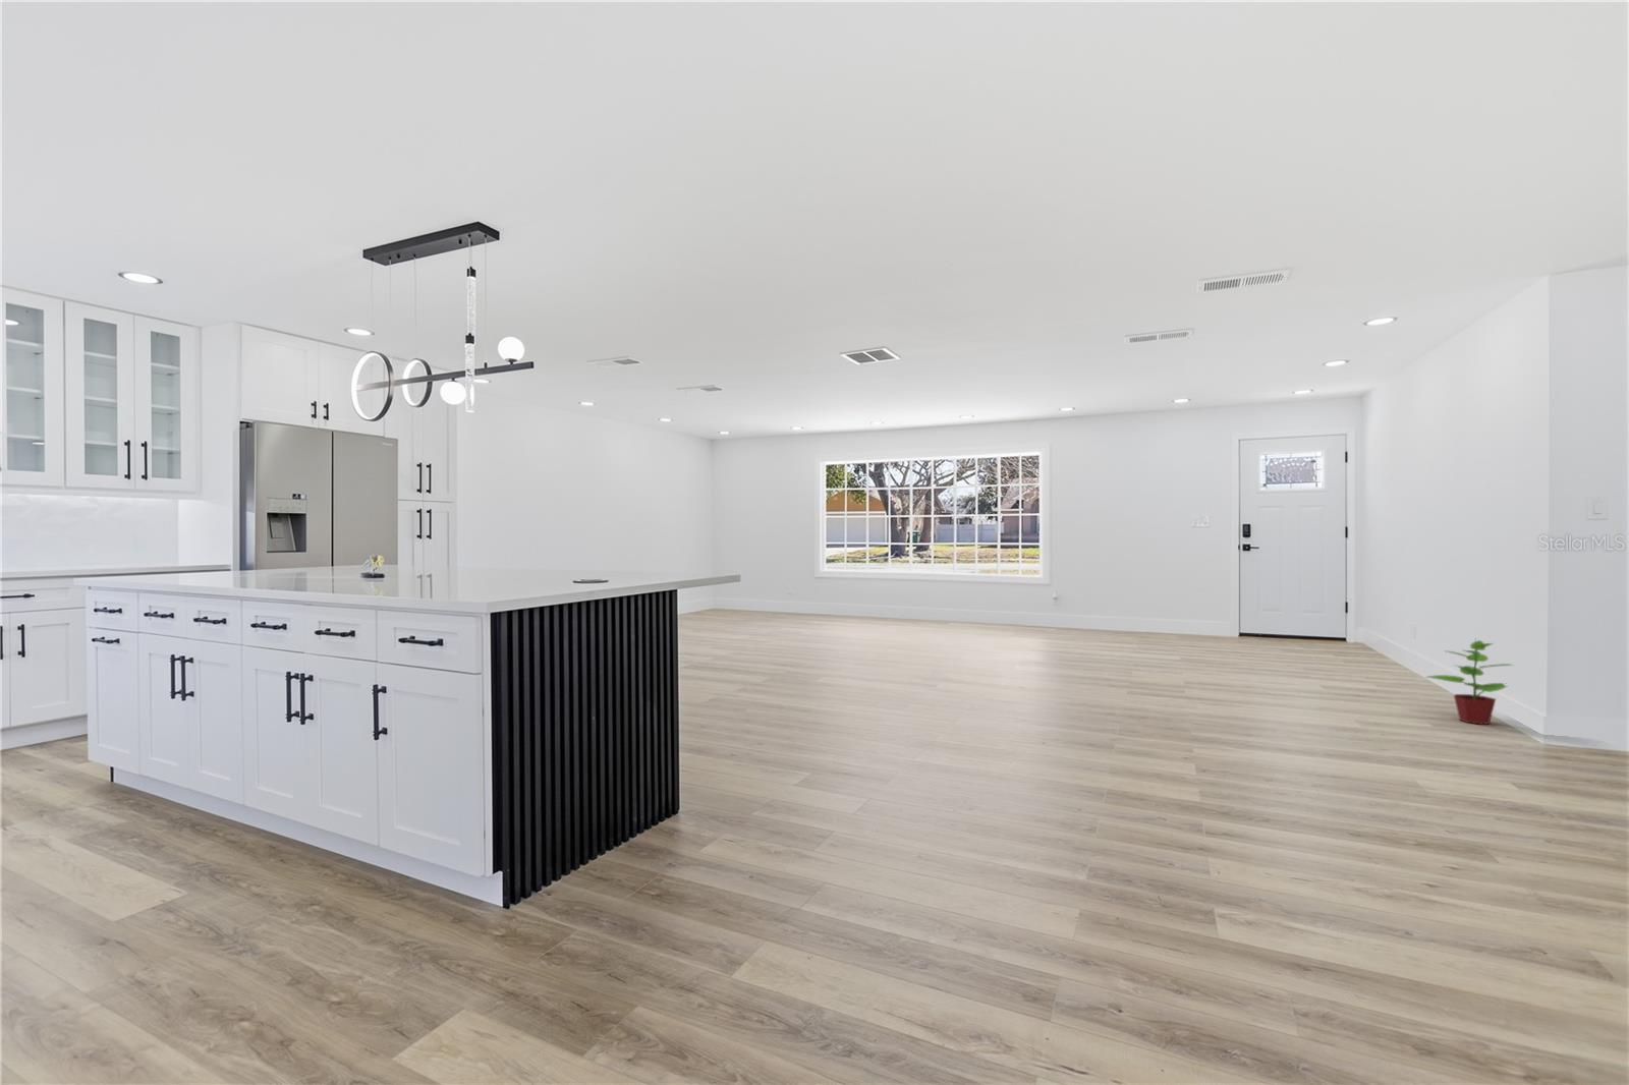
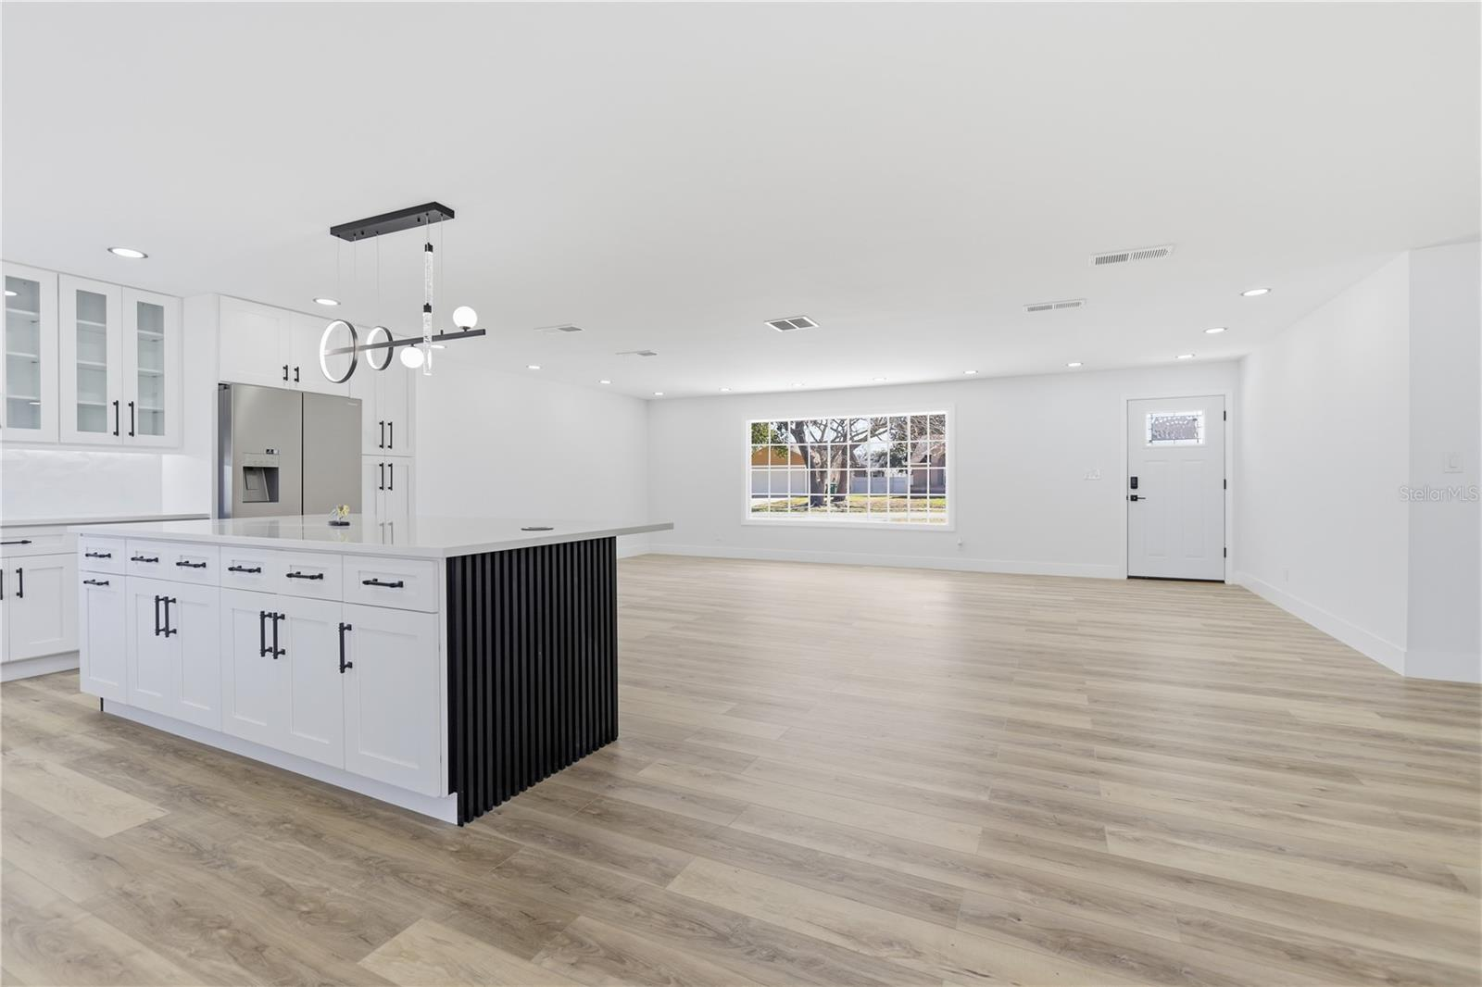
- potted plant [1424,639,1515,724]
